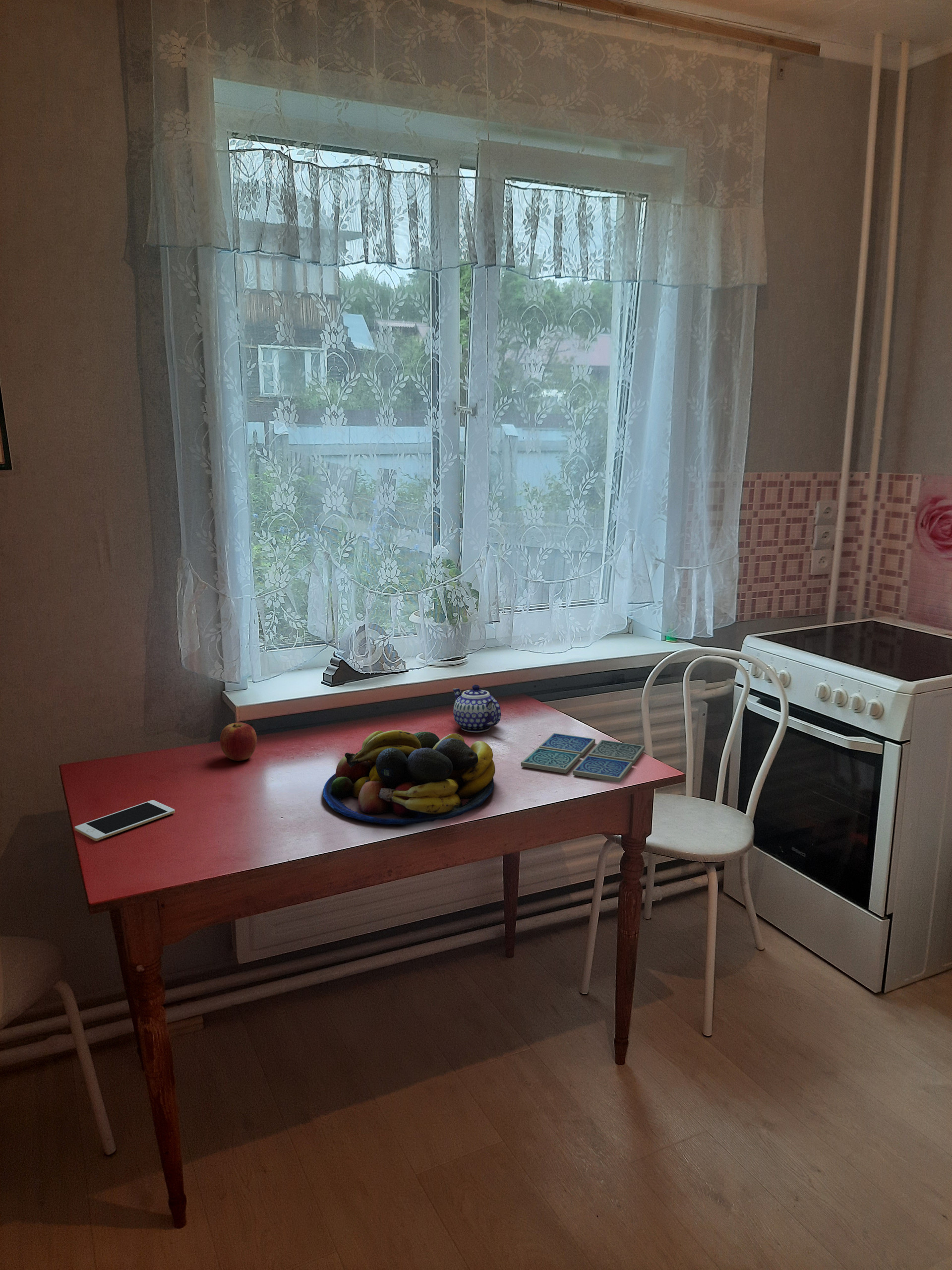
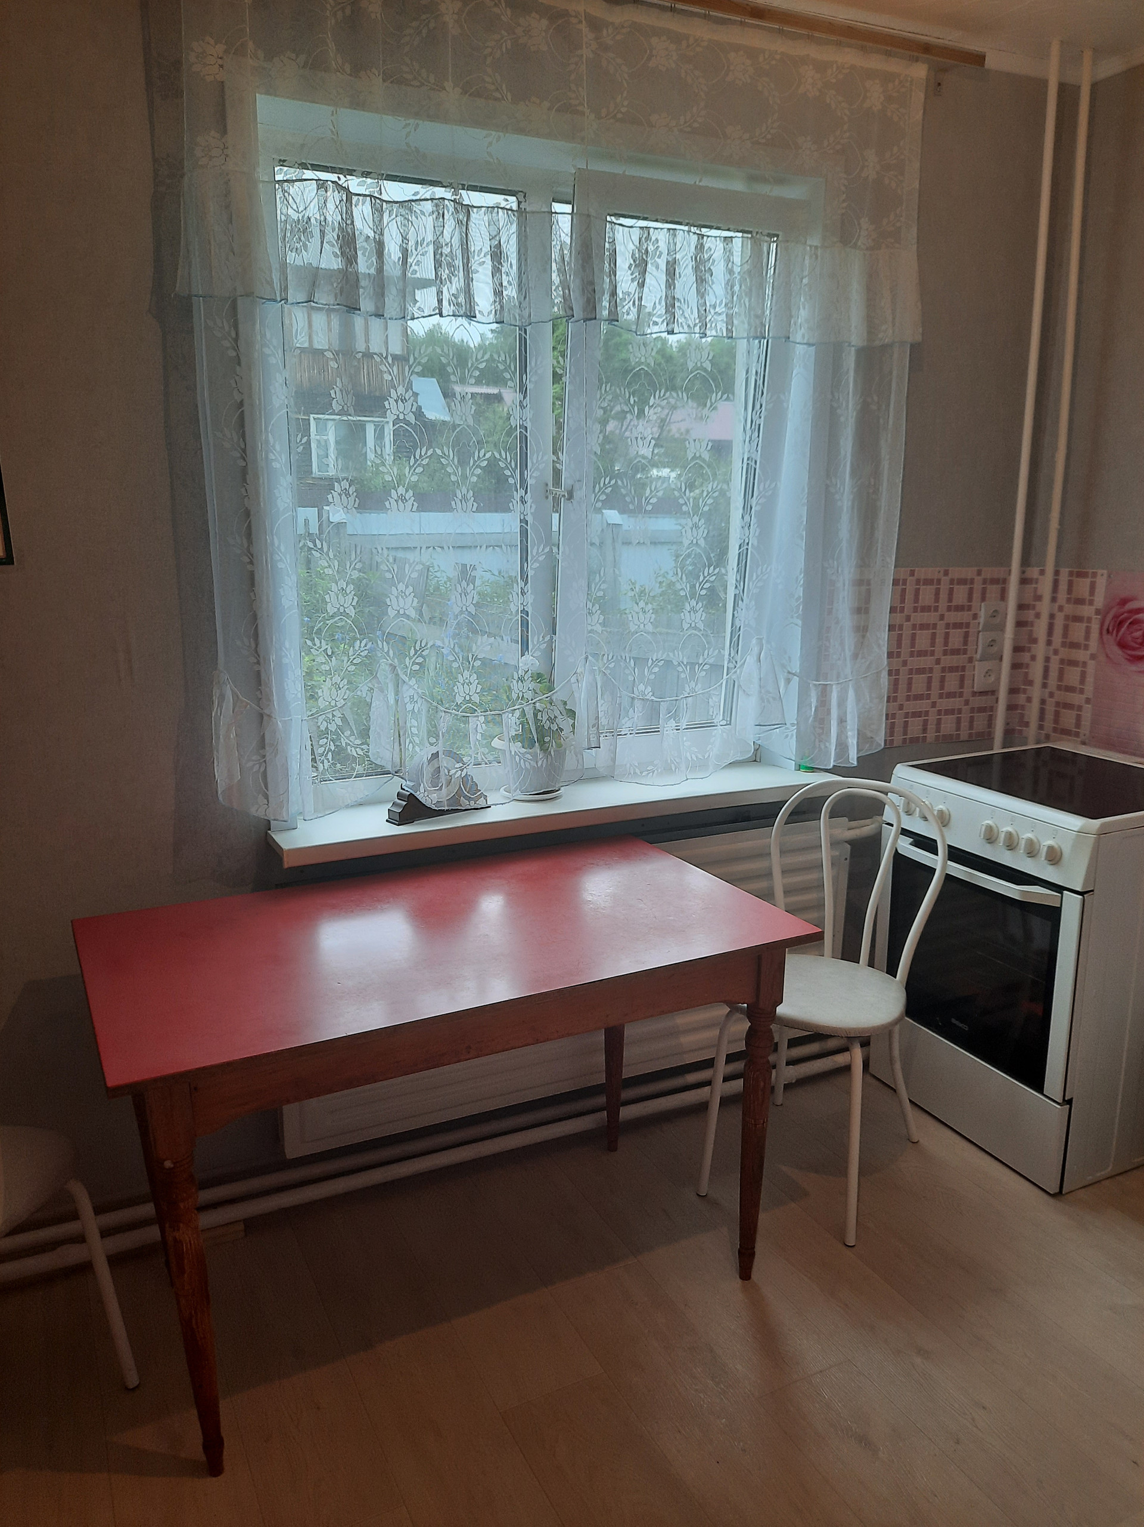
- apple [220,722,257,762]
- cell phone [74,800,176,841]
- drink coaster [521,733,645,783]
- fruit bowl [322,730,496,826]
- teapot [452,684,501,733]
